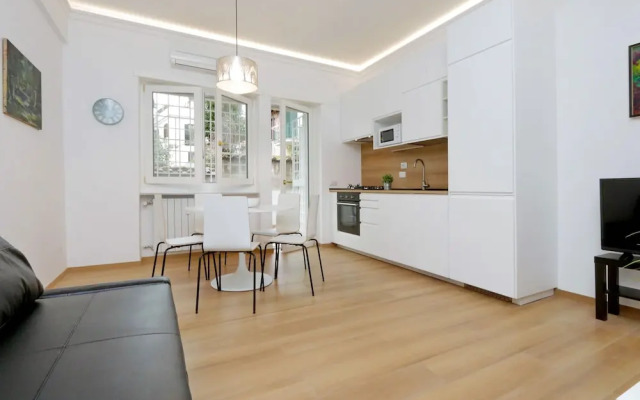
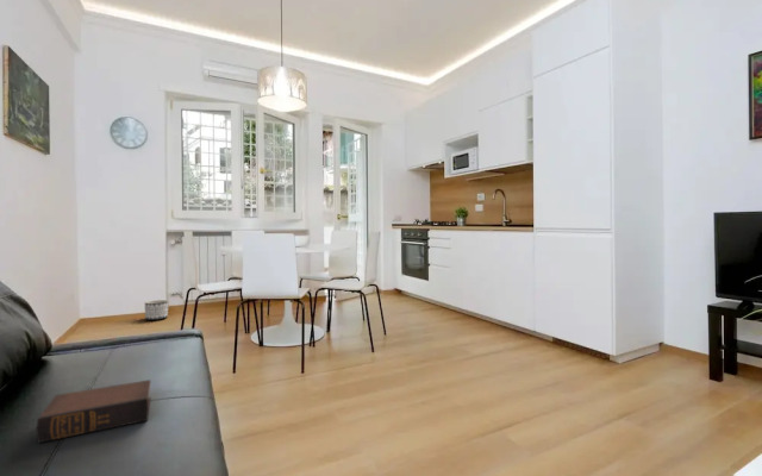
+ planter [144,299,169,321]
+ book [36,378,152,444]
